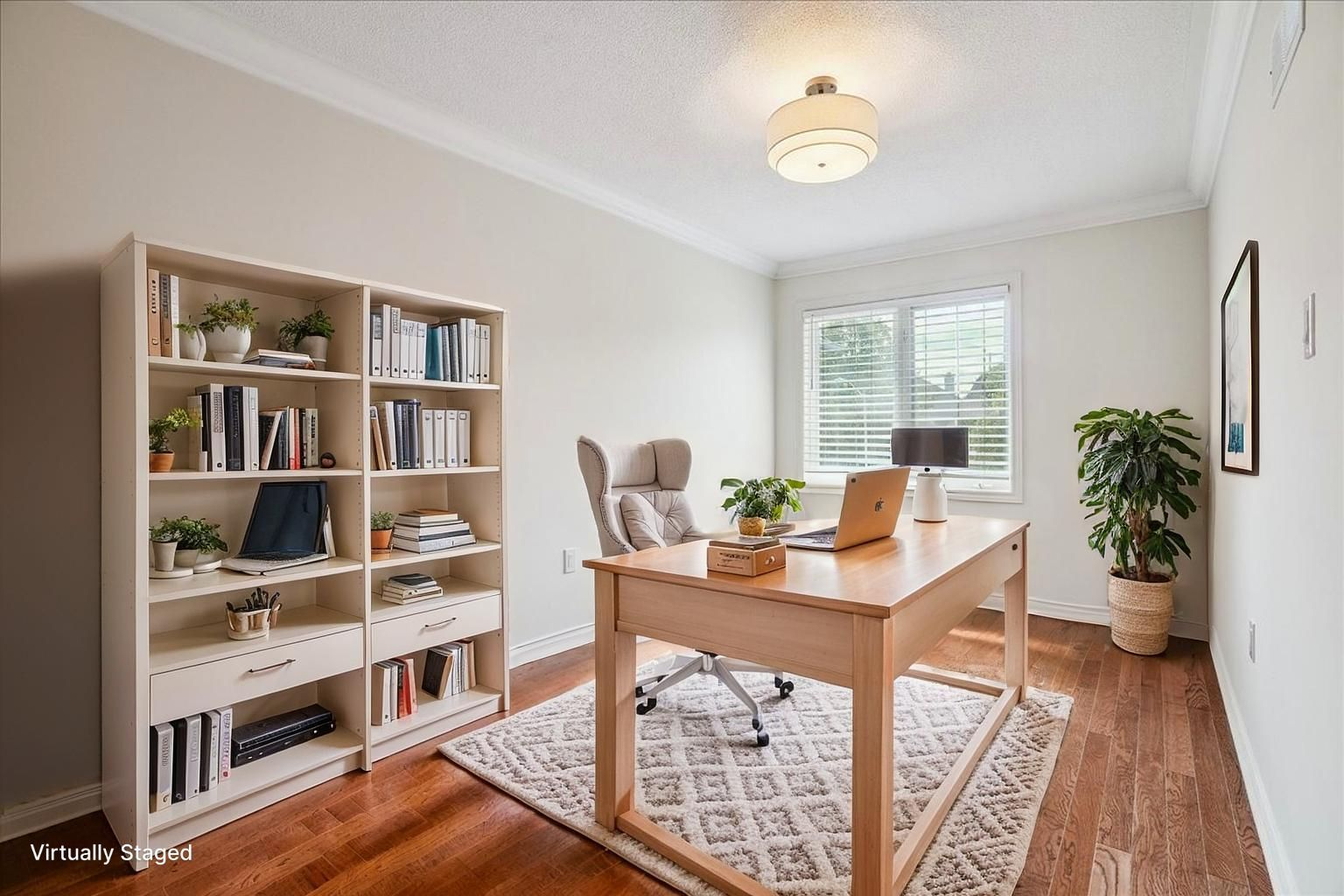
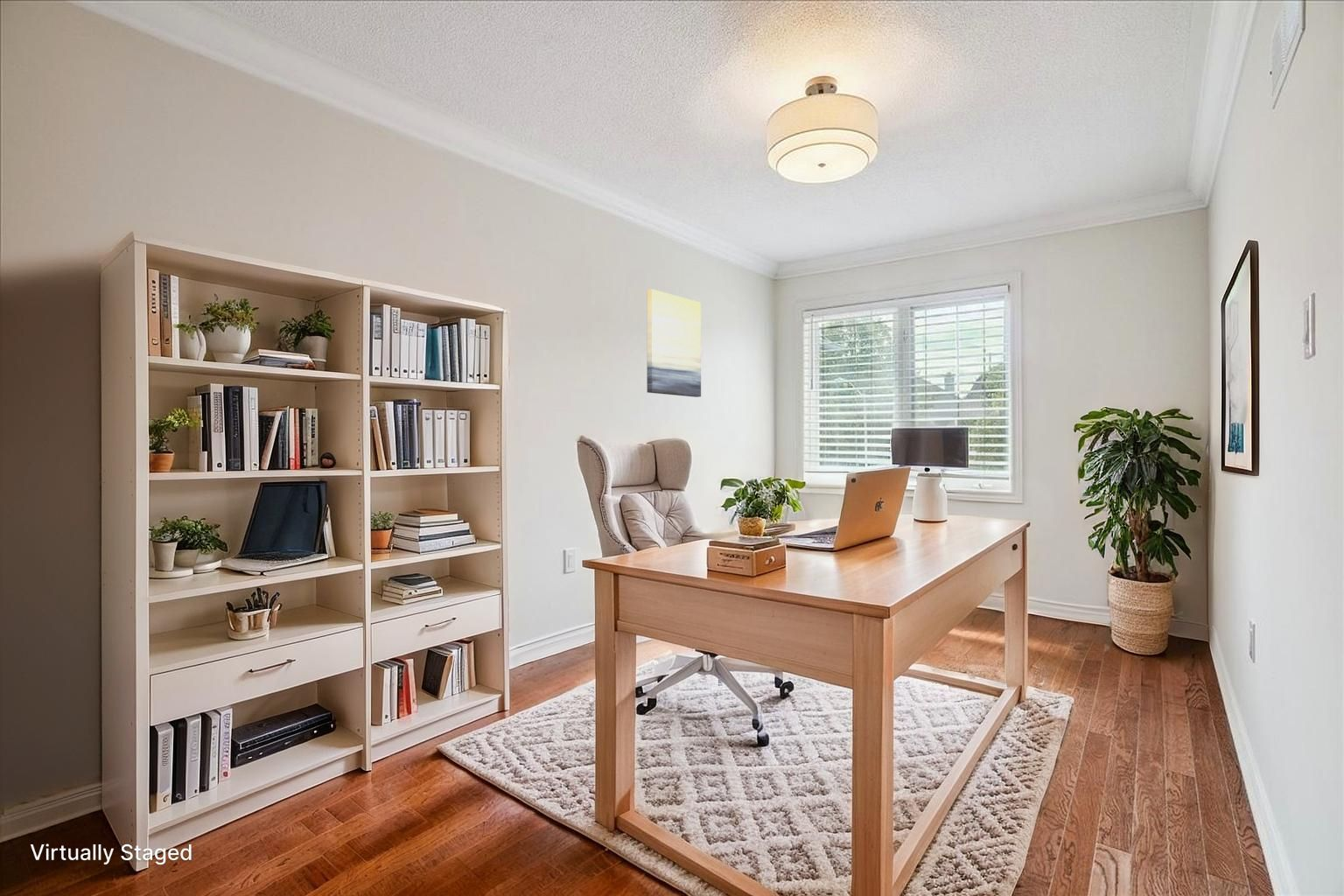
+ wall art [646,289,702,398]
